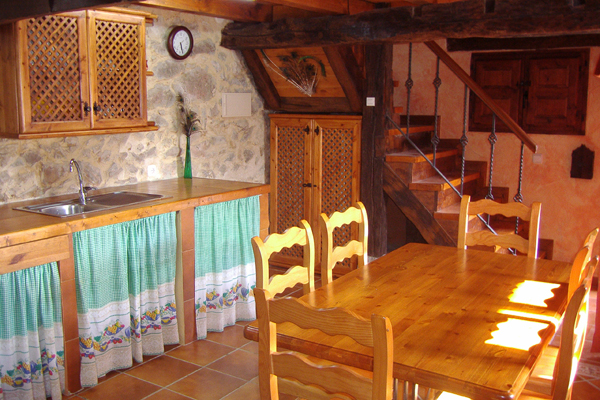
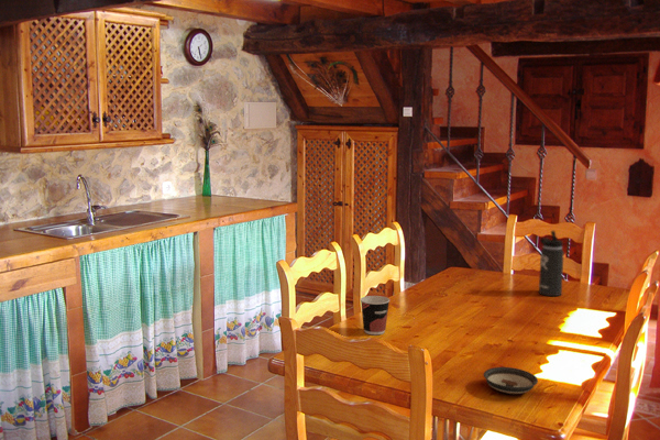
+ saucer [483,366,539,395]
+ cup [359,295,391,336]
+ thermos bottle [538,230,565,297]
